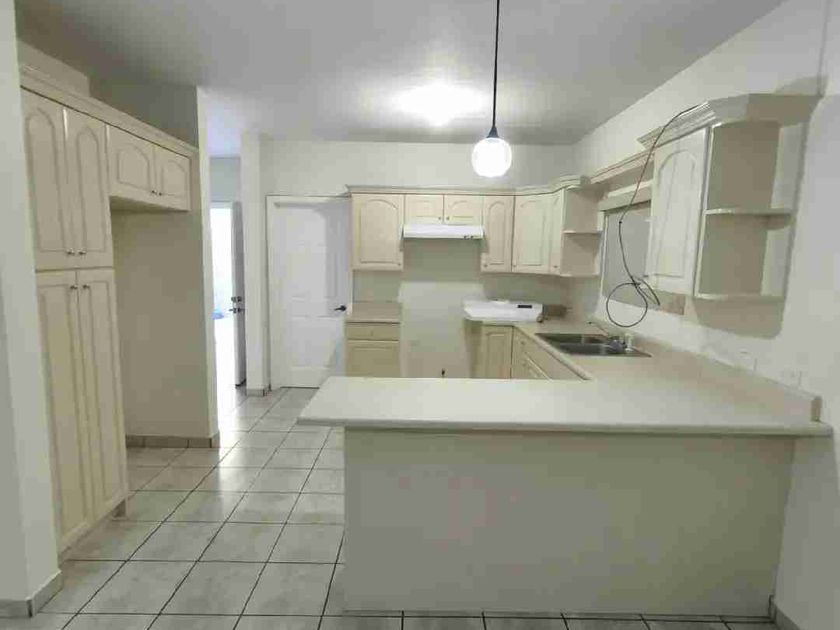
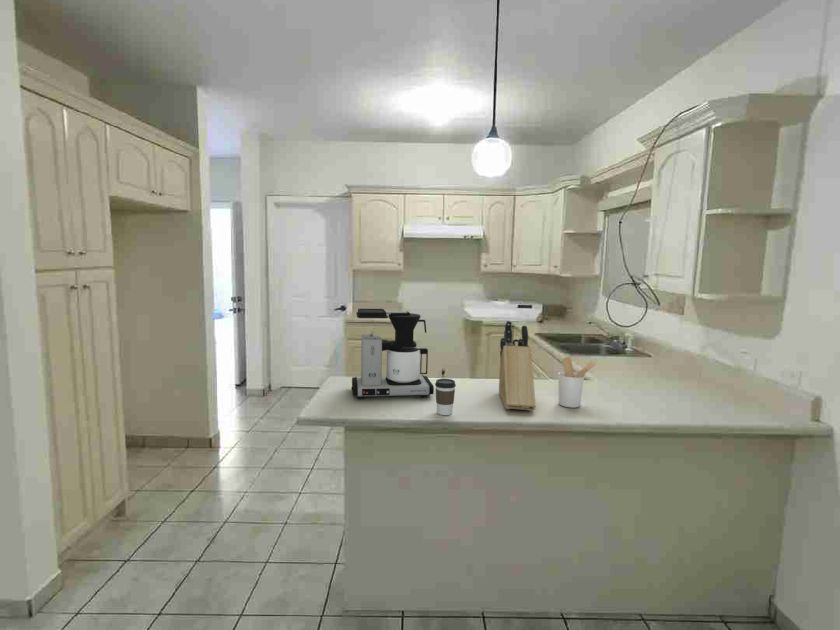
+ utensil holder [557,356,597,409]
+ knife block [498,319,537,412]
+ coffee cup [434,378,457,416]
+ coffee maker [351,308,435,400]
